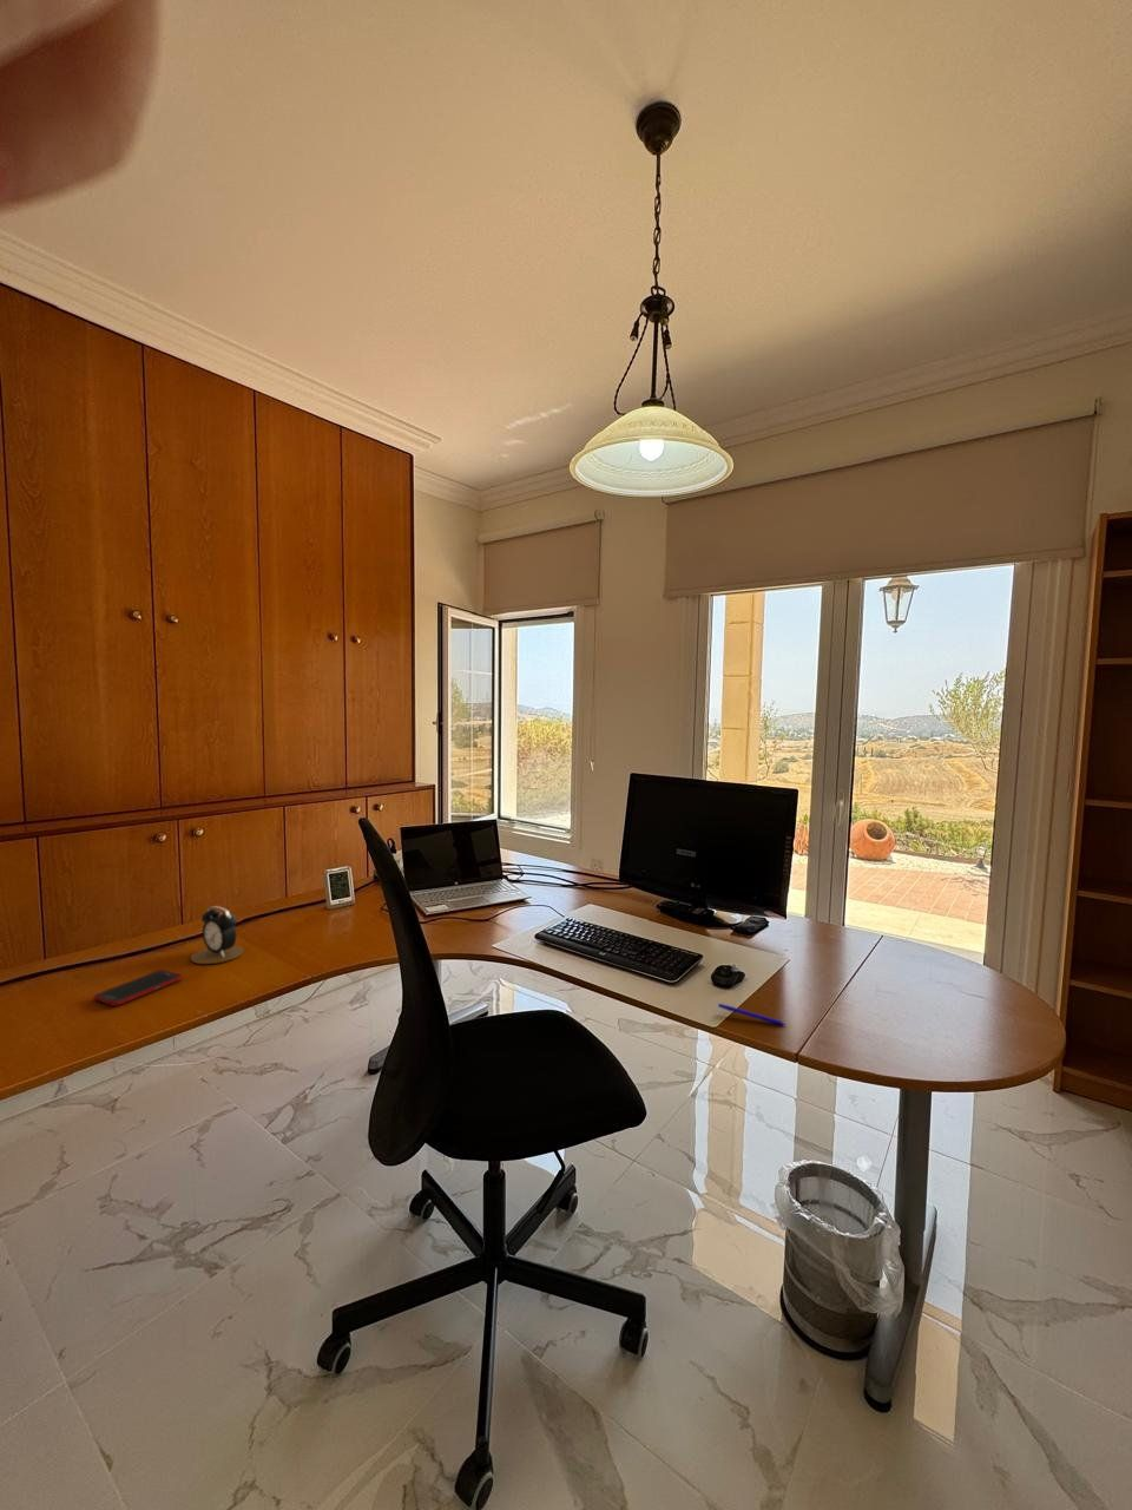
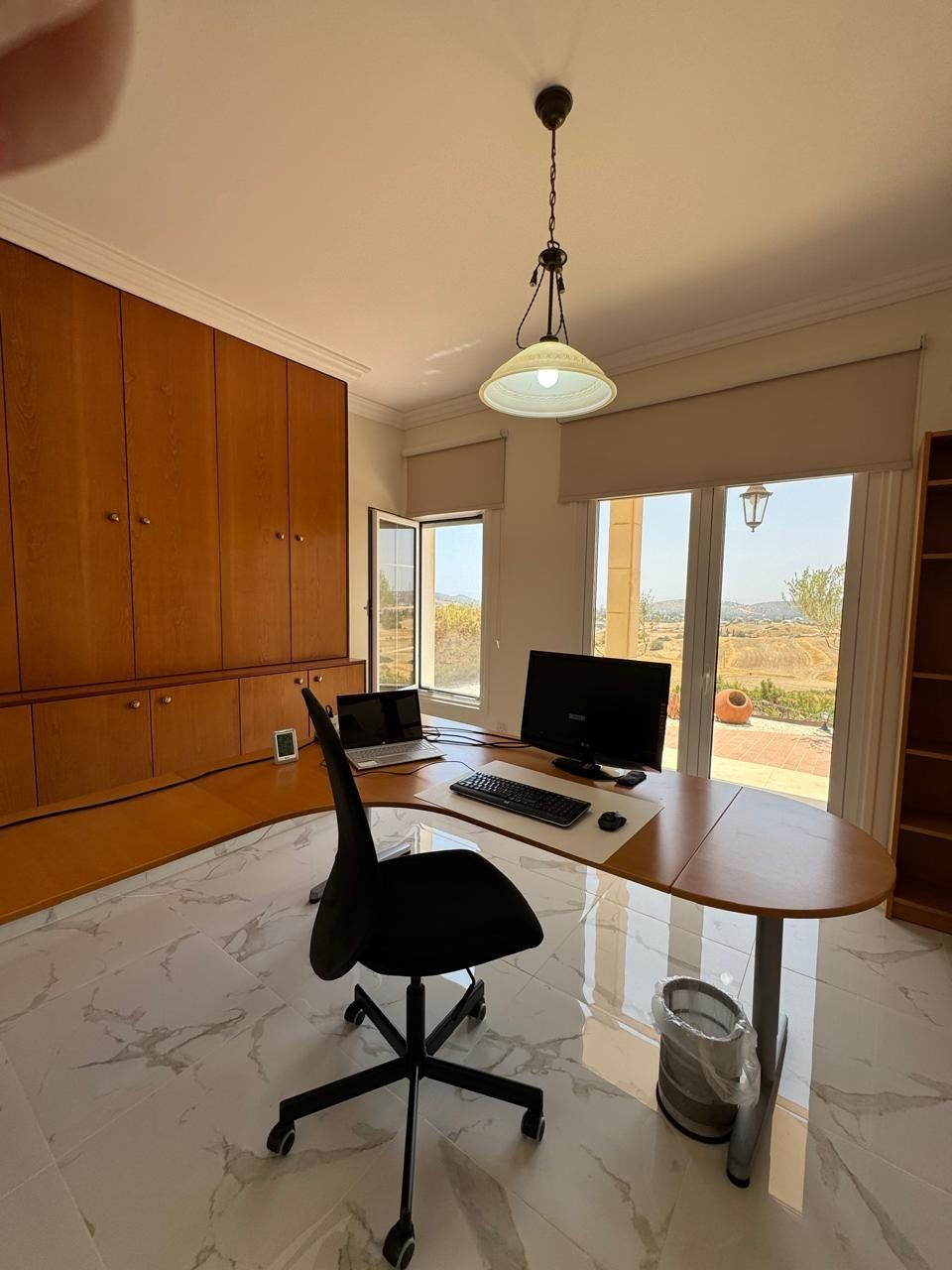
- pen [717,1002,787,1026]
- alarm clock [190,905,244,965]
- cell phone [93,969,183,1007]
